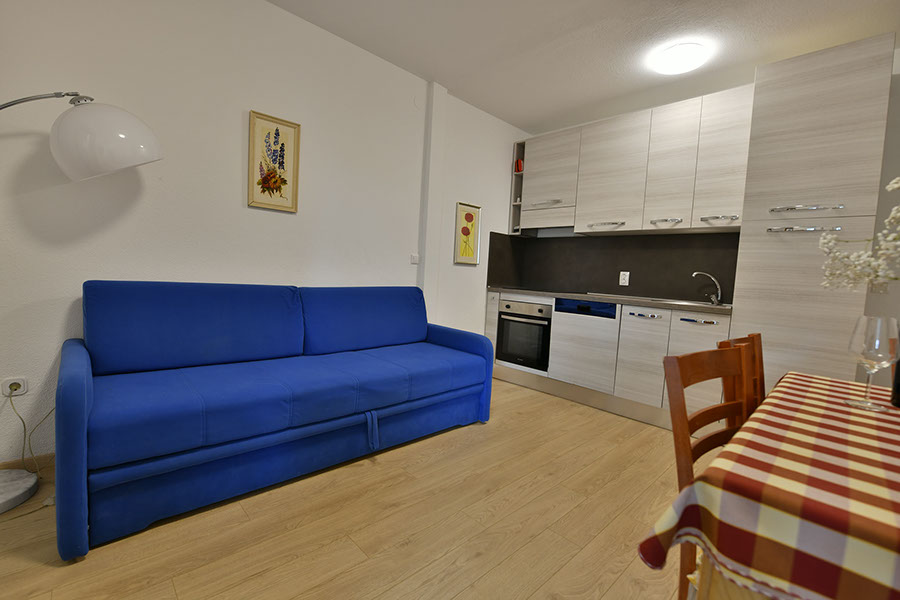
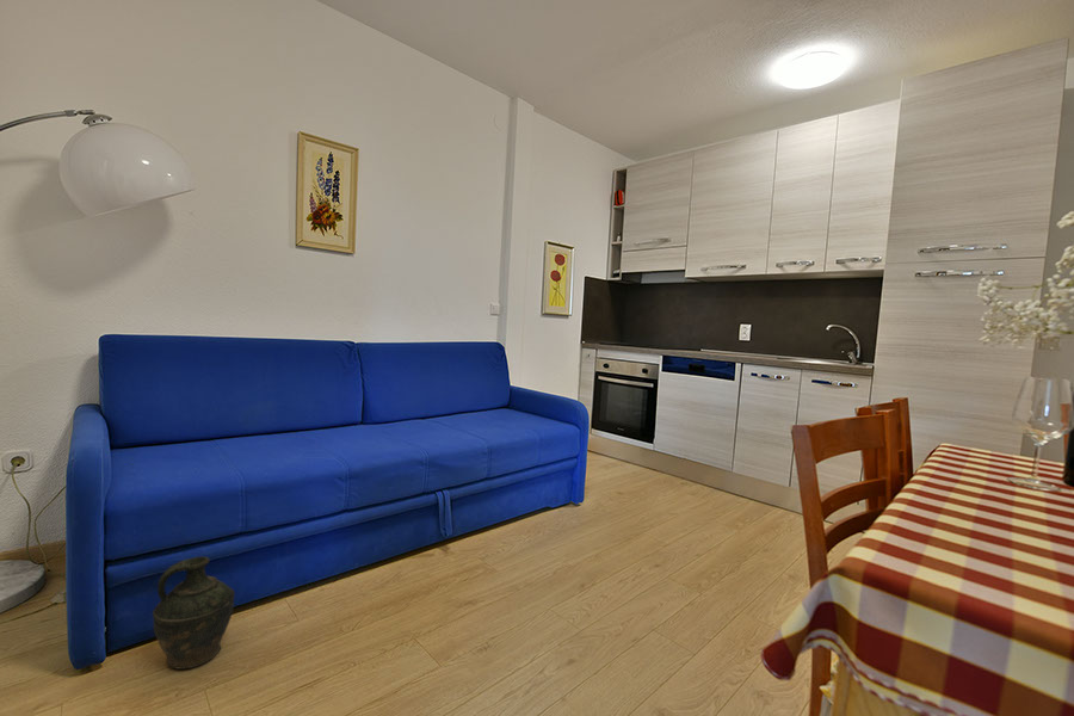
+ ceramic jug [152,555,236,669]
